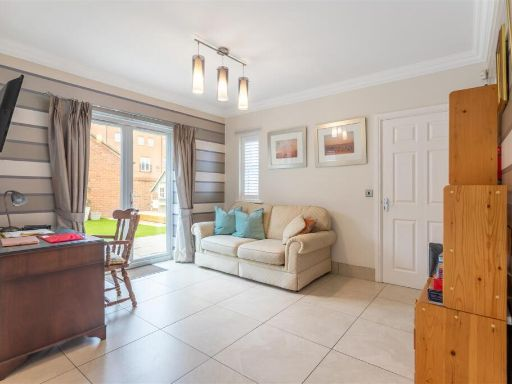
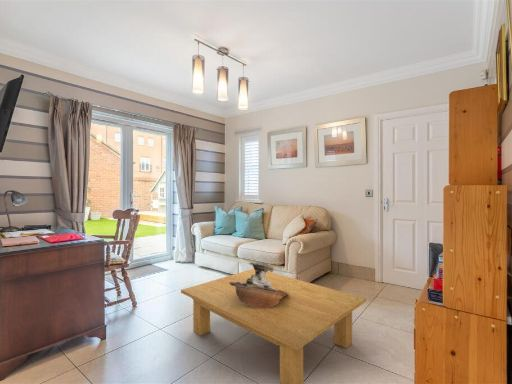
+ coffee table [180,268,367,384]
+ decorative bowl [229,261,289,309]
